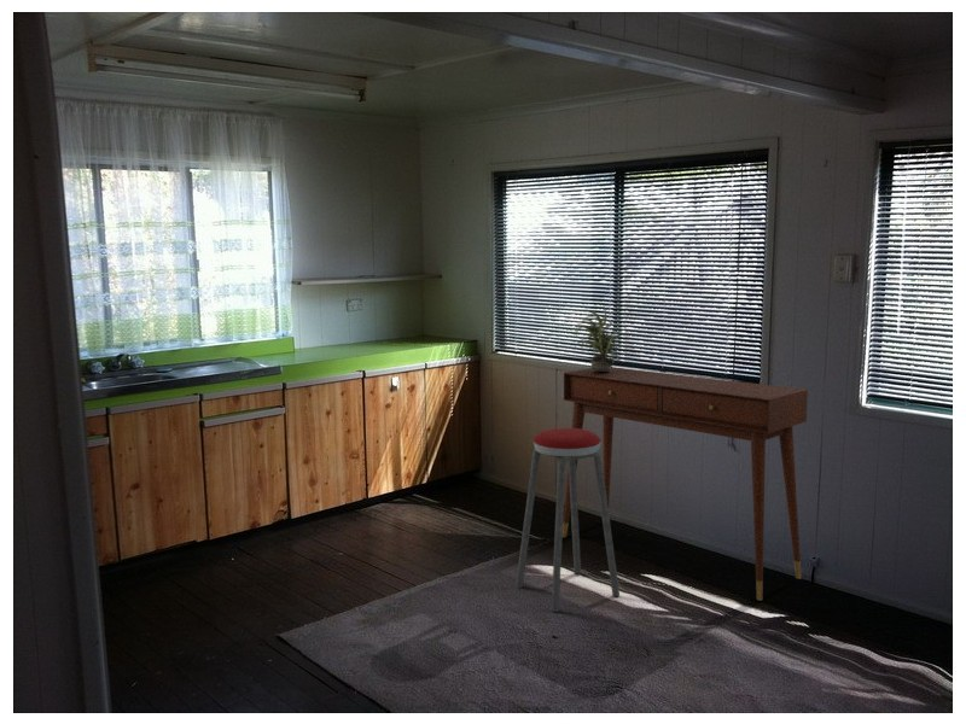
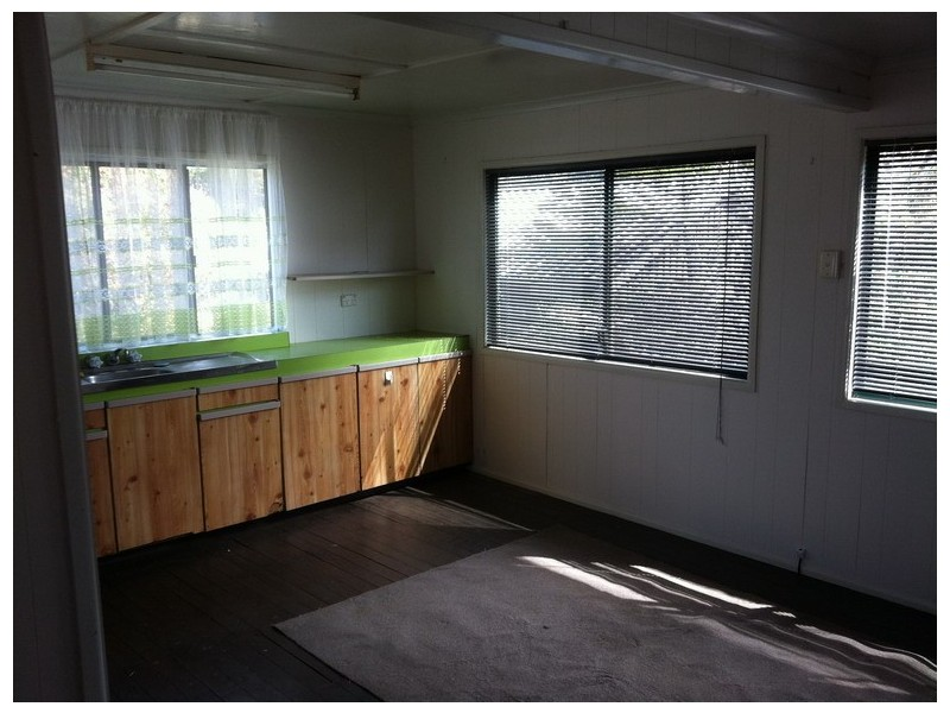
- music stool [514,427,621,613]
- potted plant [572,306,628,372]
- desk [563,366,809,602]
